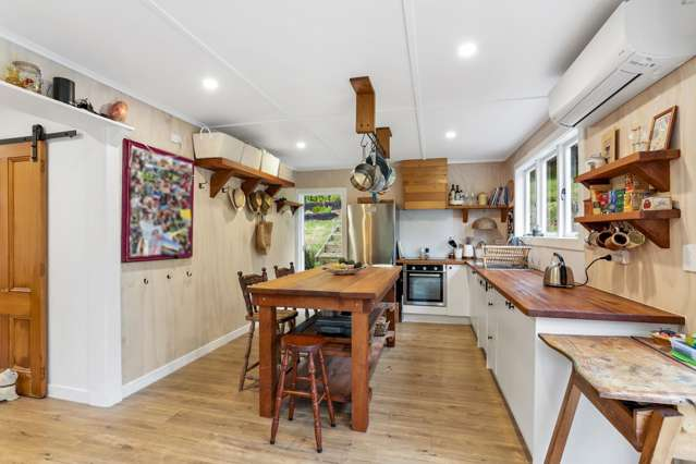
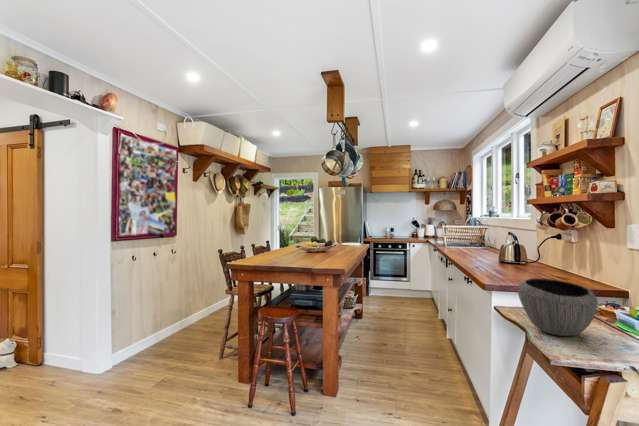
+ bowl [517,277,599,337]
